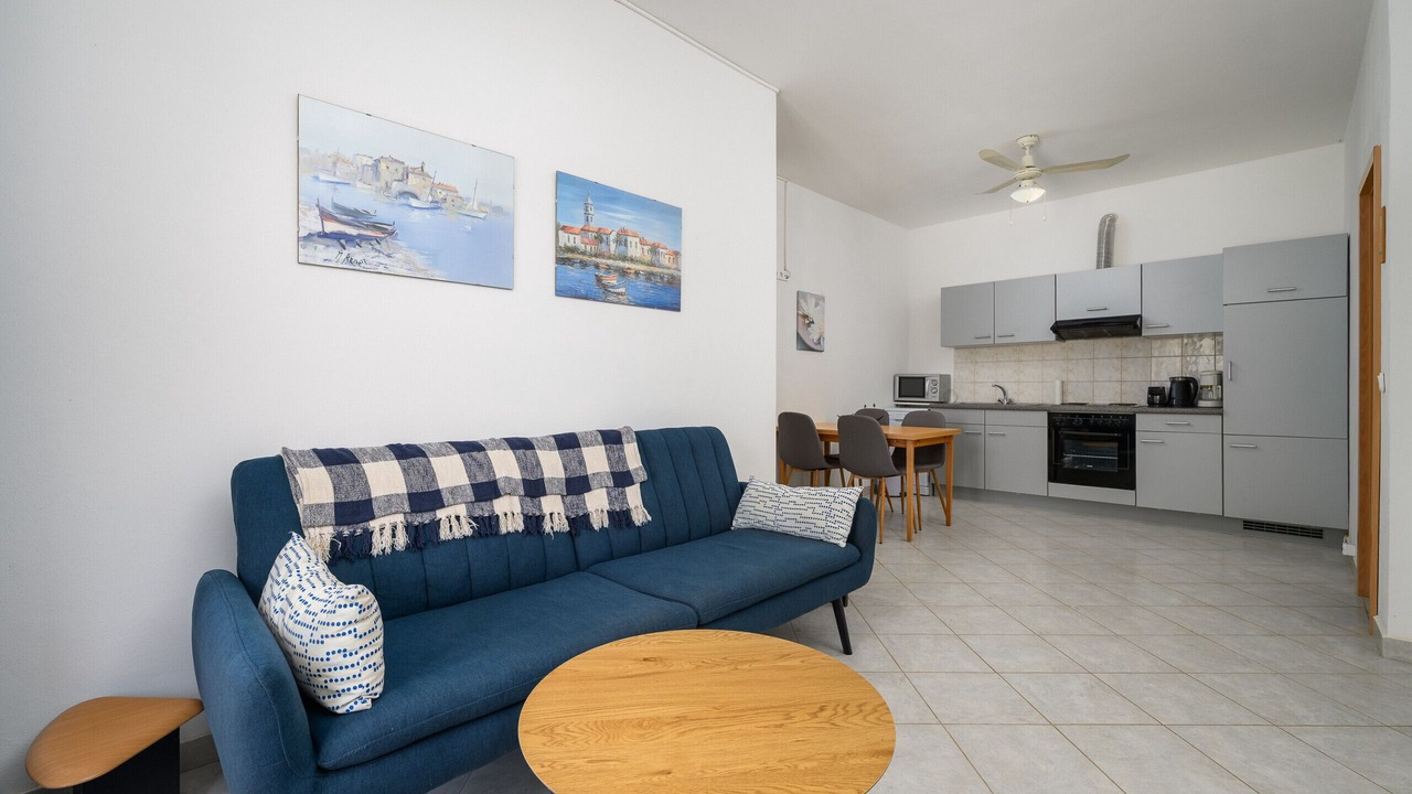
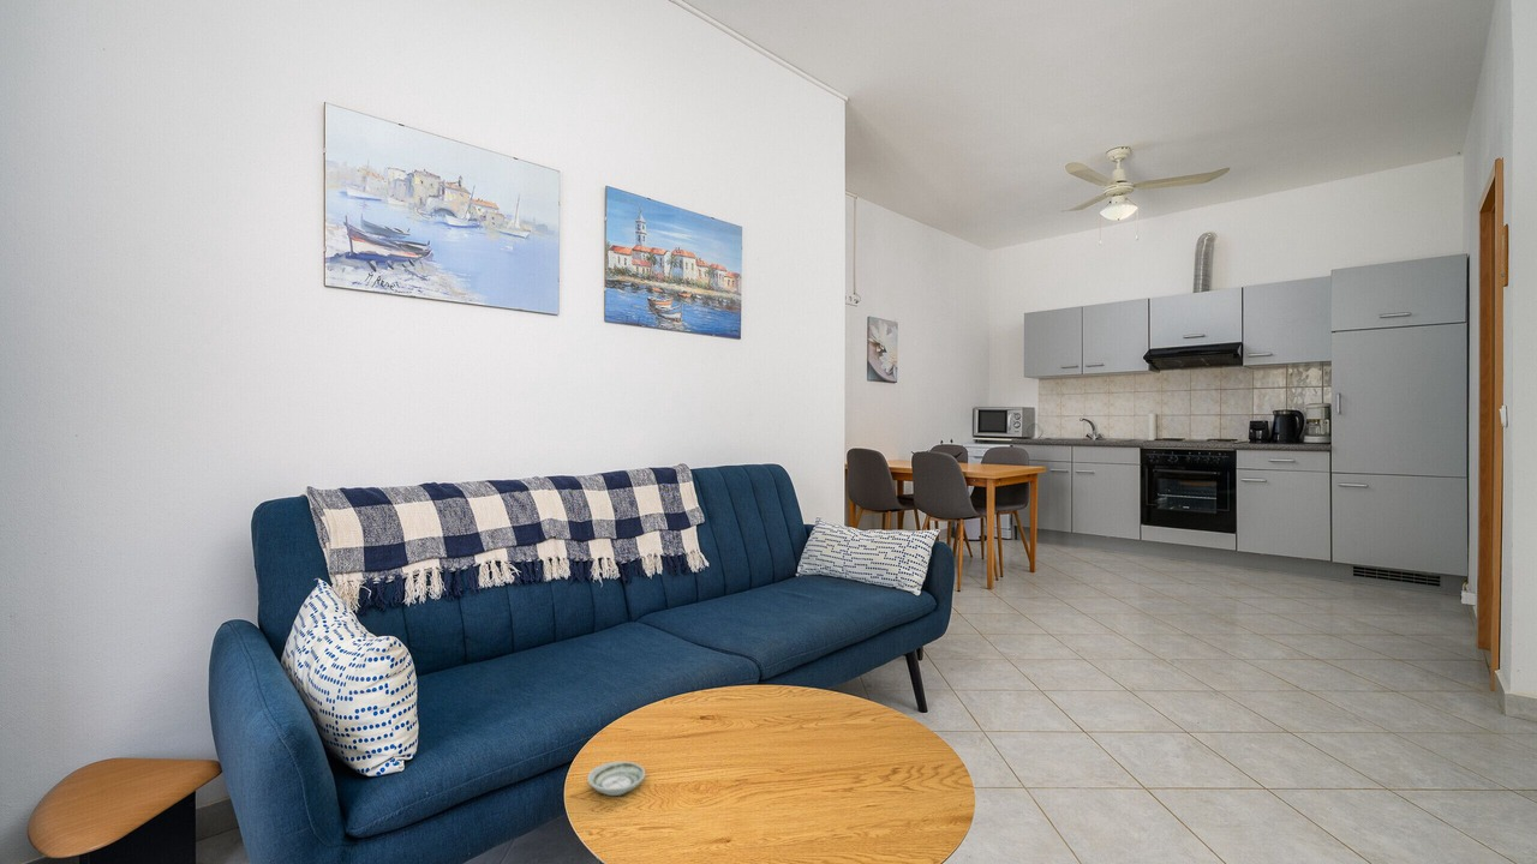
+ saucer [586,761,646,797]
